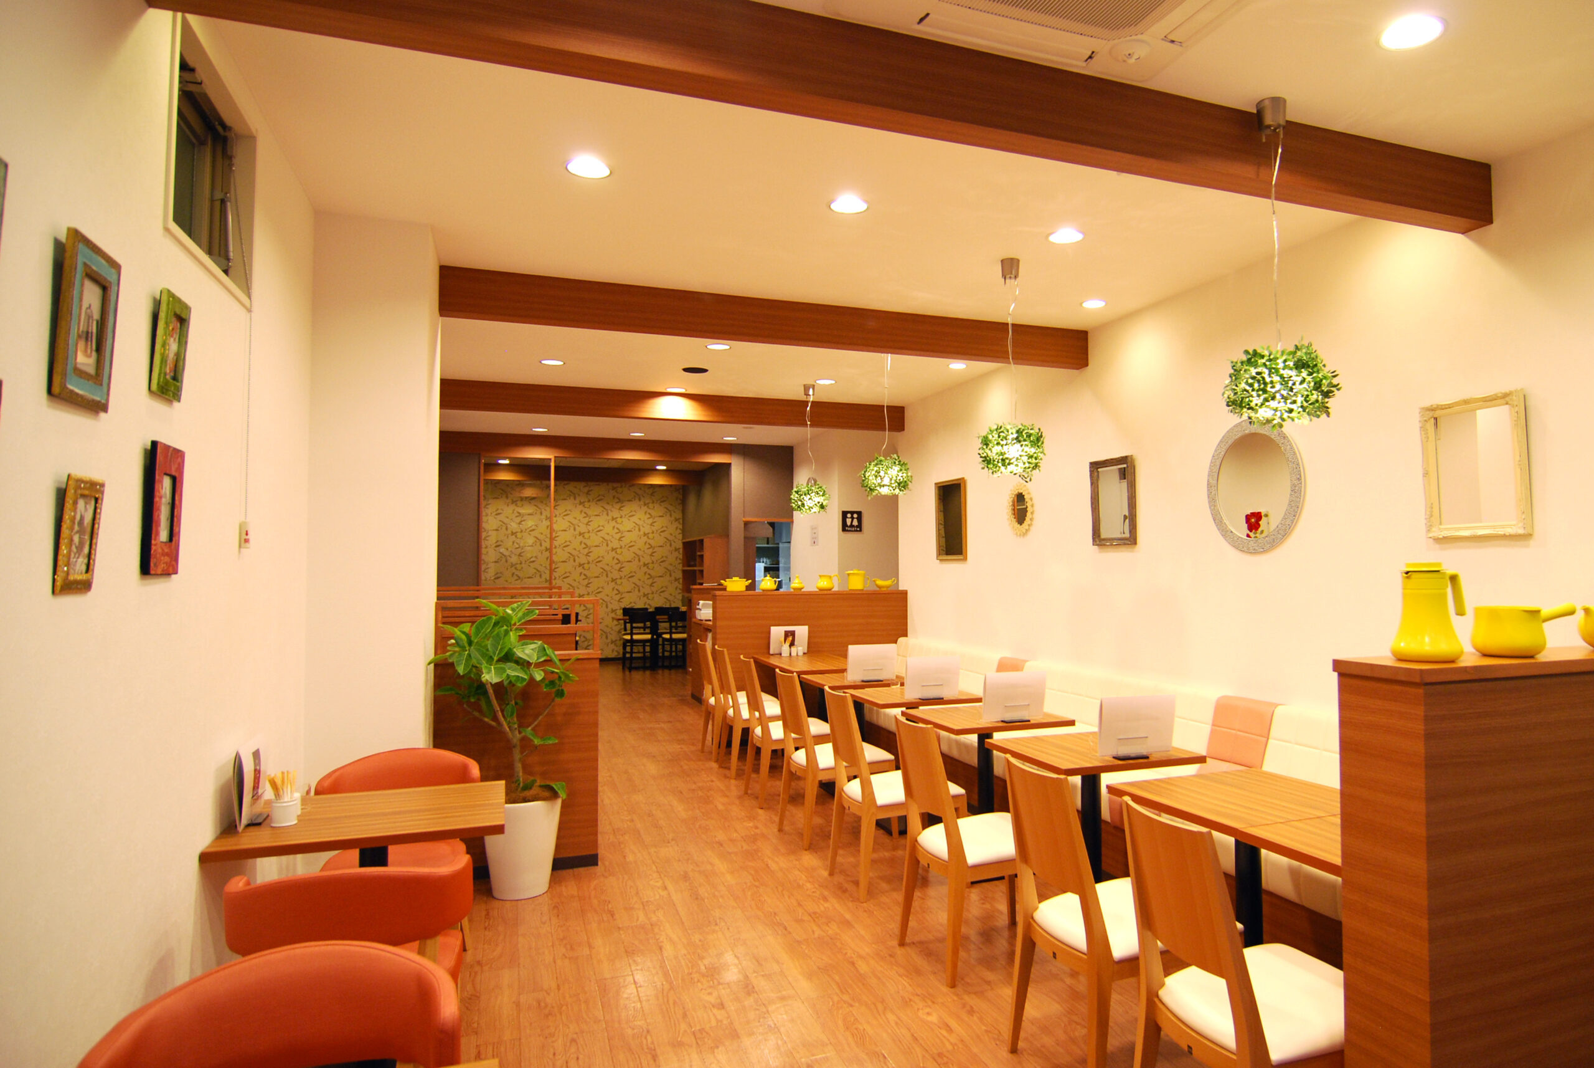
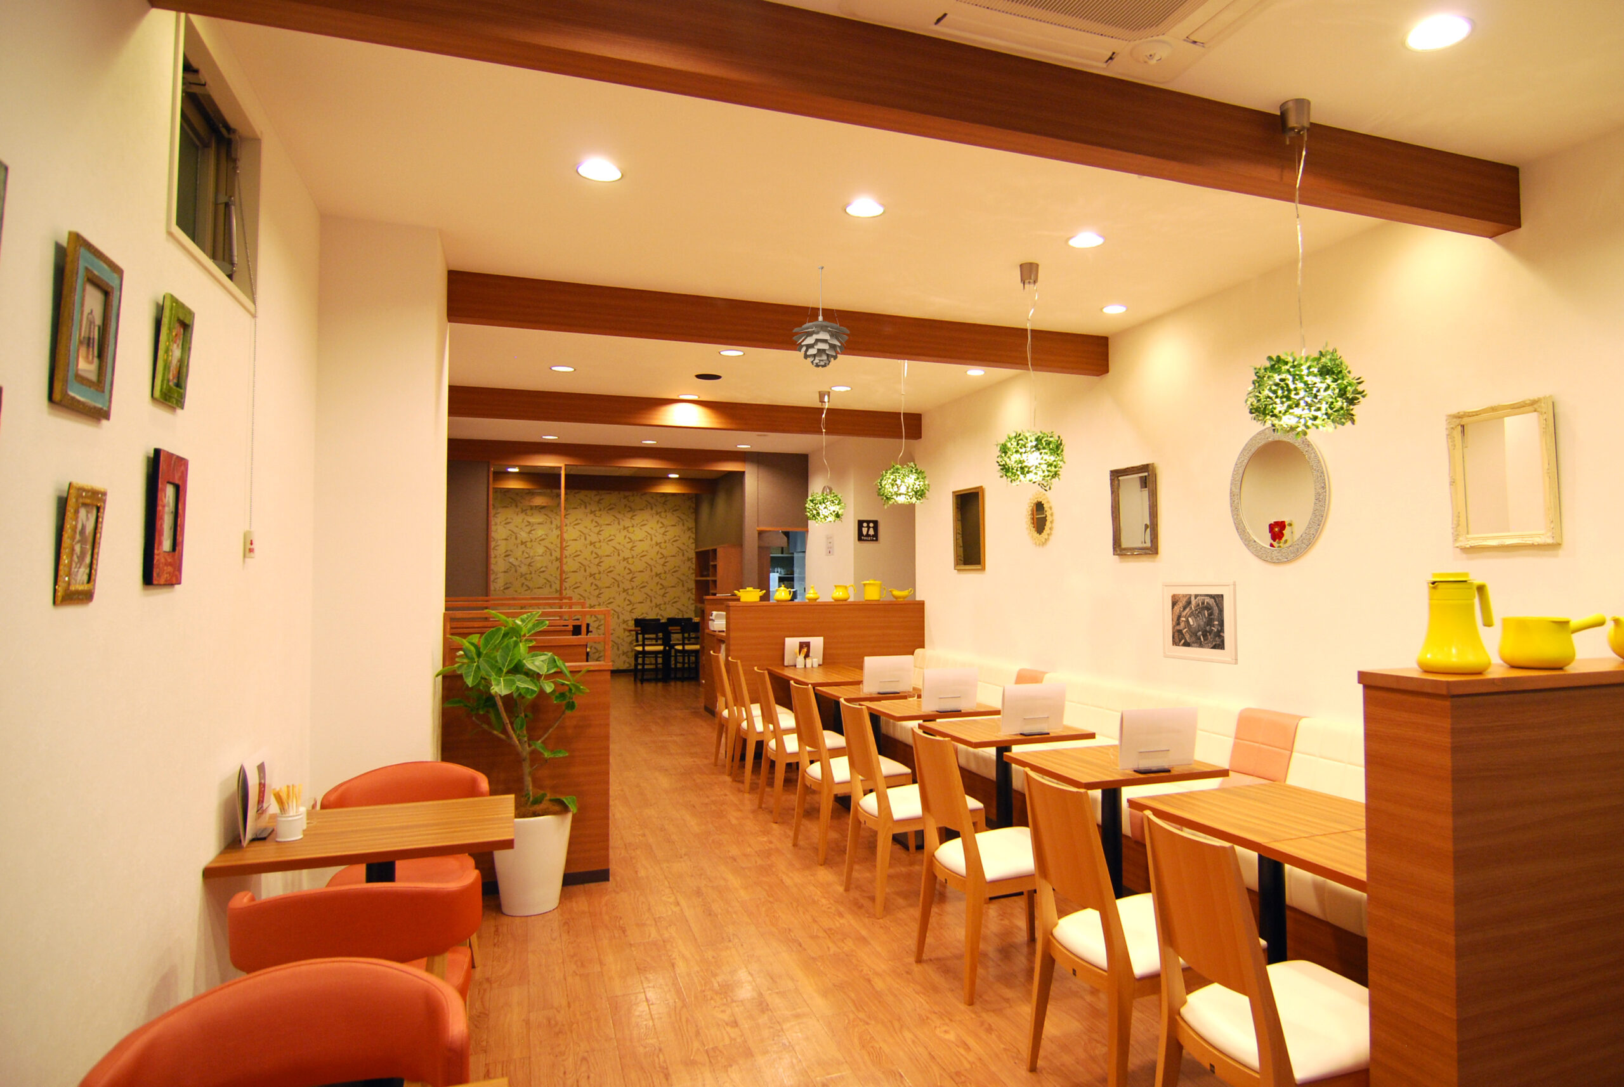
+ pendant light [793,266,851,369]
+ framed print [1162,580,1238,665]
